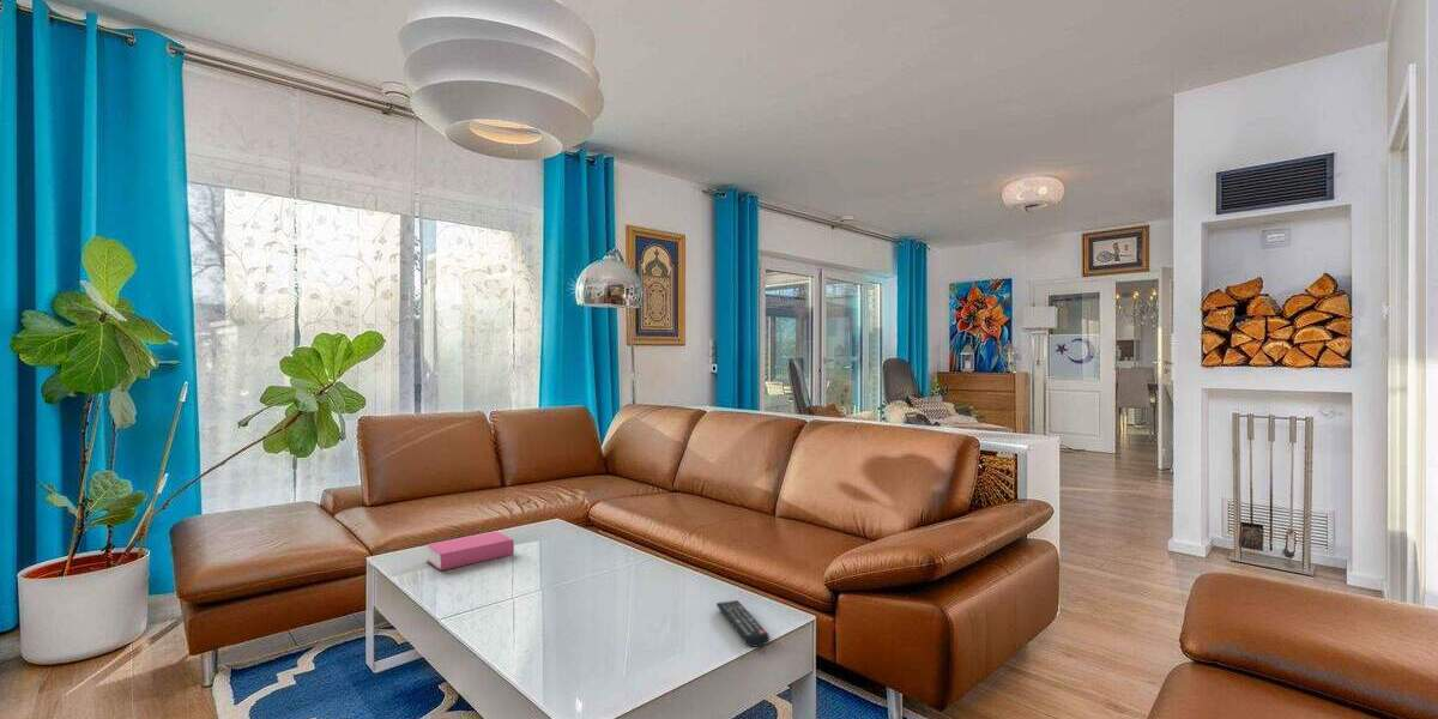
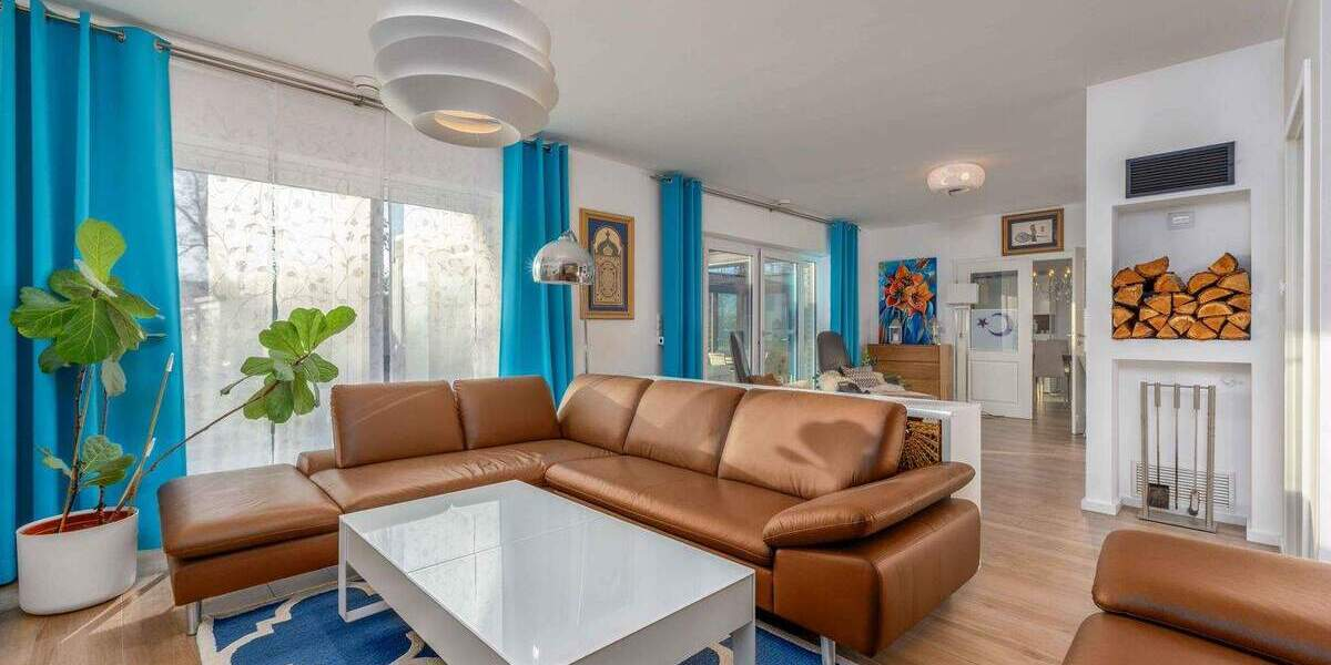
- book [425,530,515,572]
- remote control [715,599,771,648]
